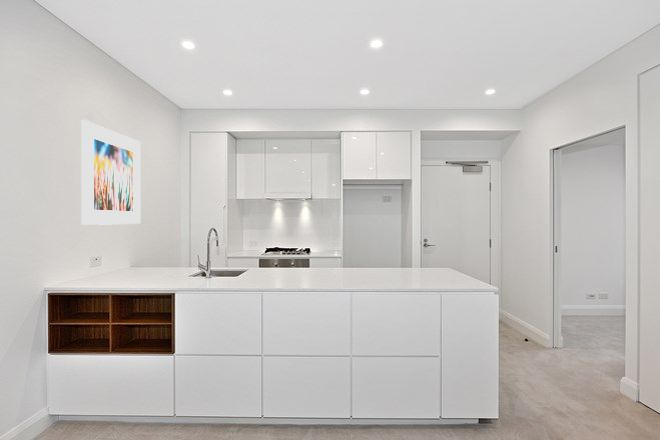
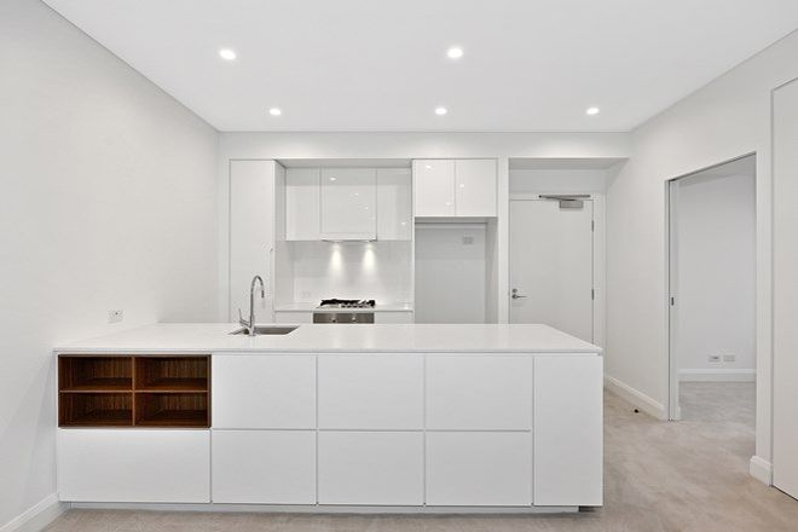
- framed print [80,119,142,226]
